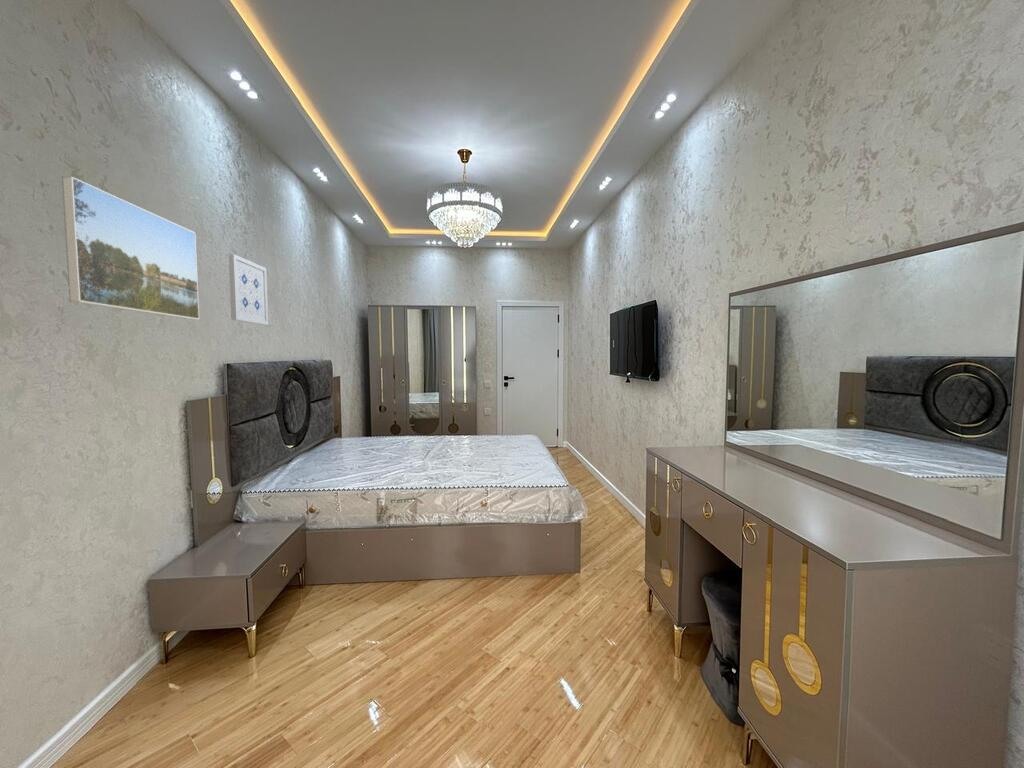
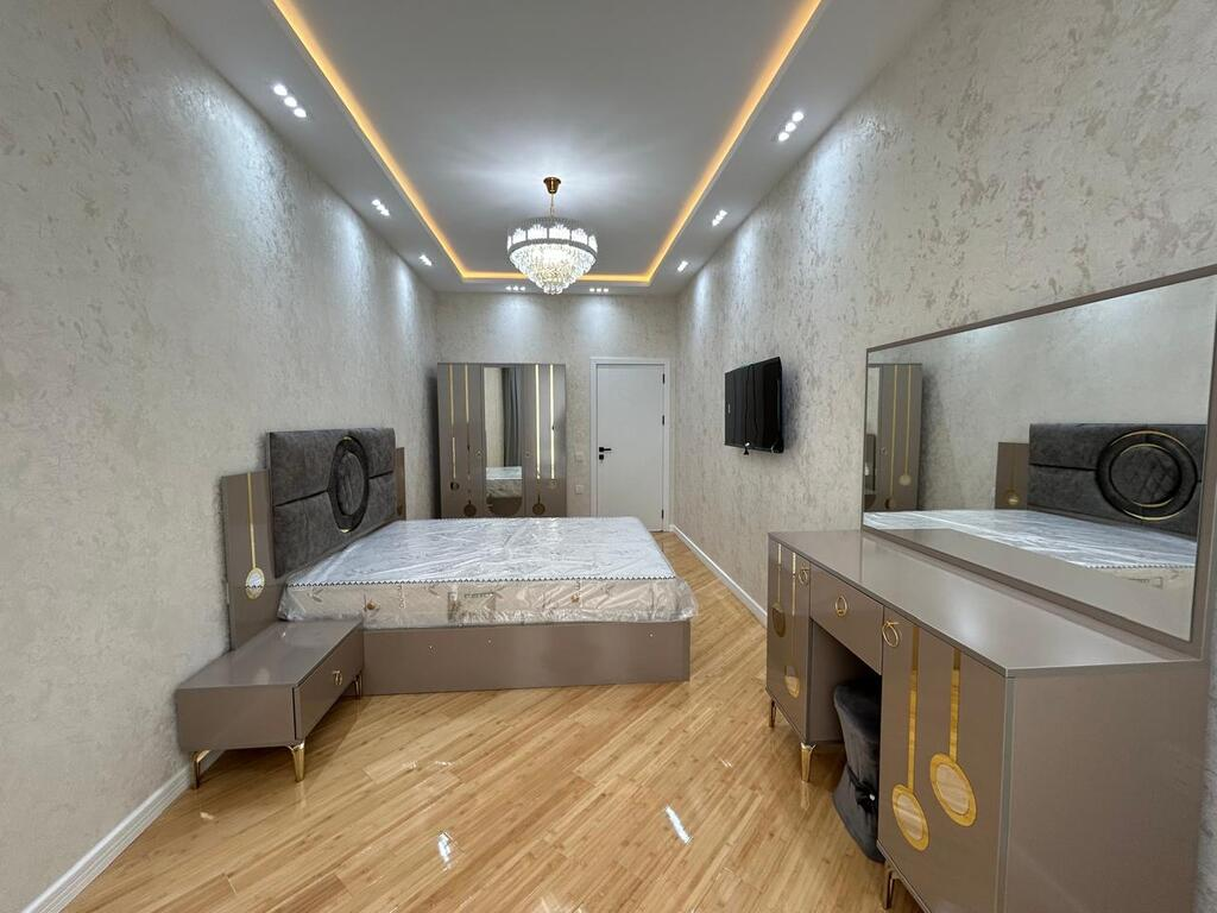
- wall art [227,253,269,326]
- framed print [61,175,200,320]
